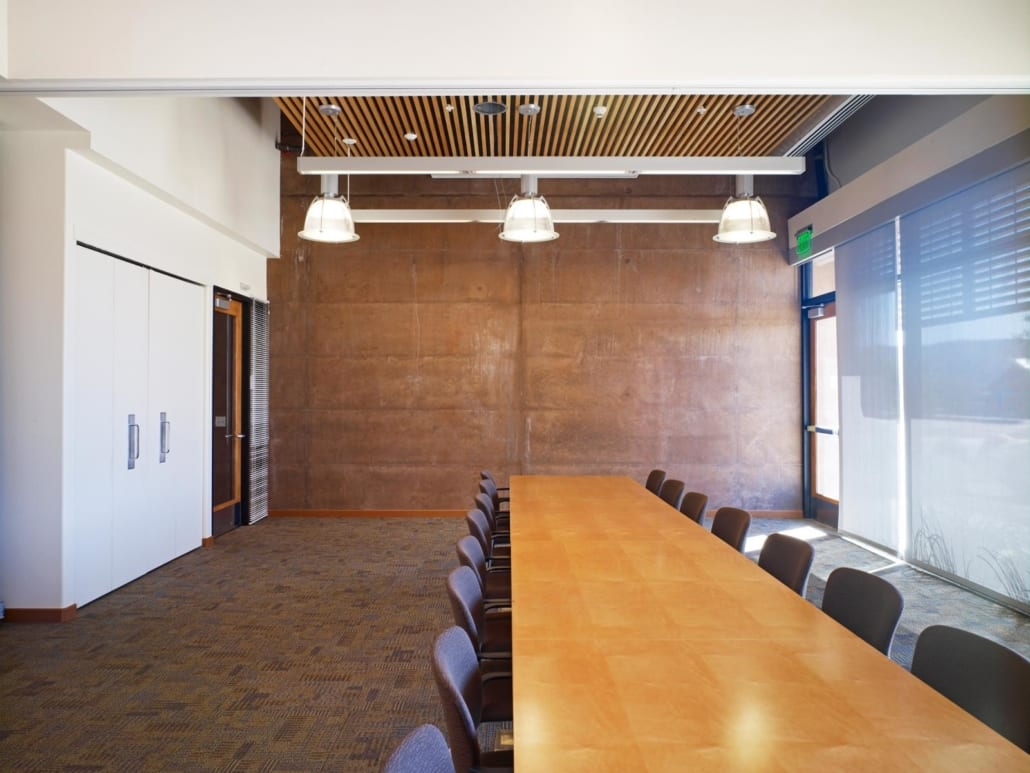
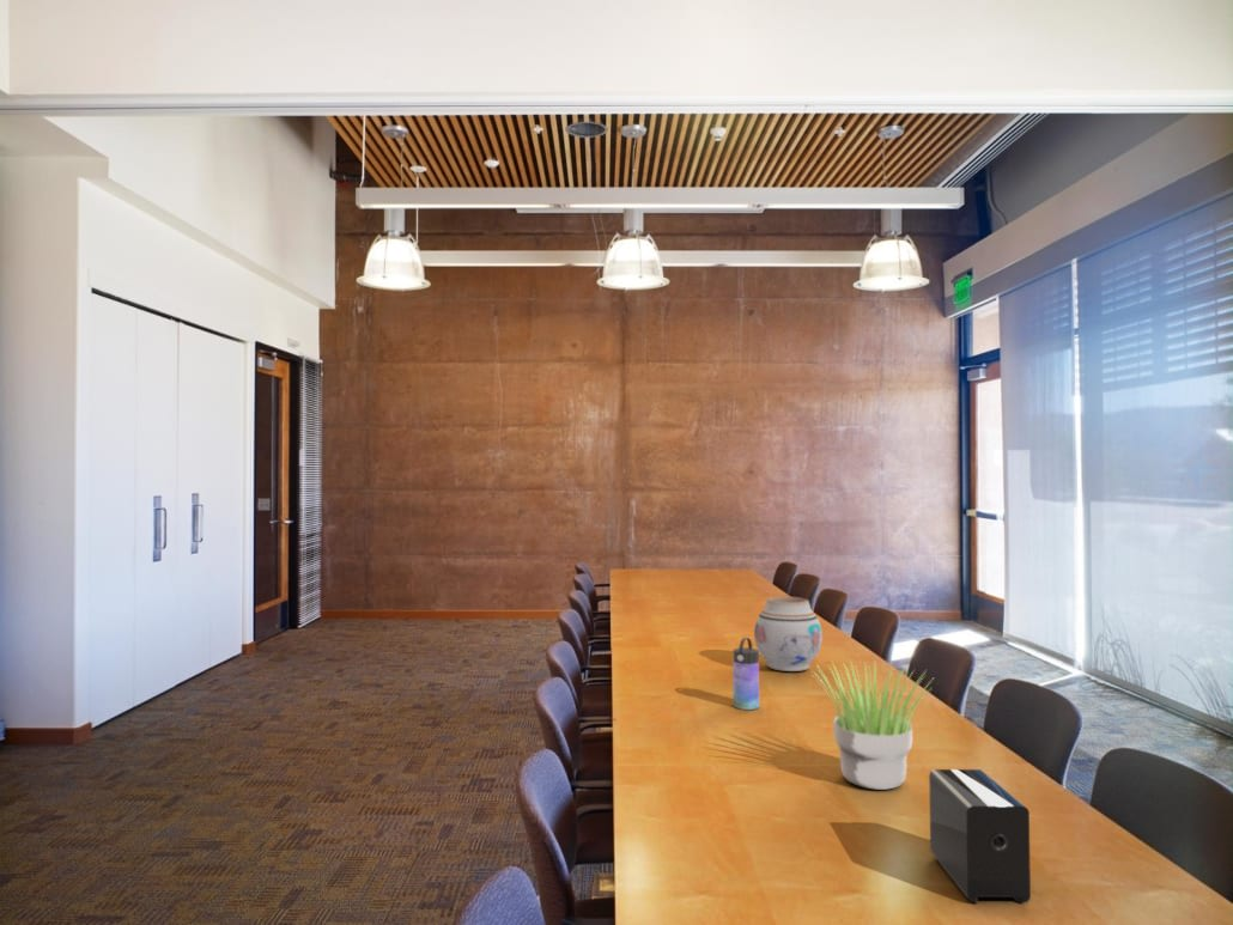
+ potted plant [809,659,942,791]
+ water bottle [731,637,760,711]
+ vase [753,596,824,673]
+ speaker [928,768,1032,905]
